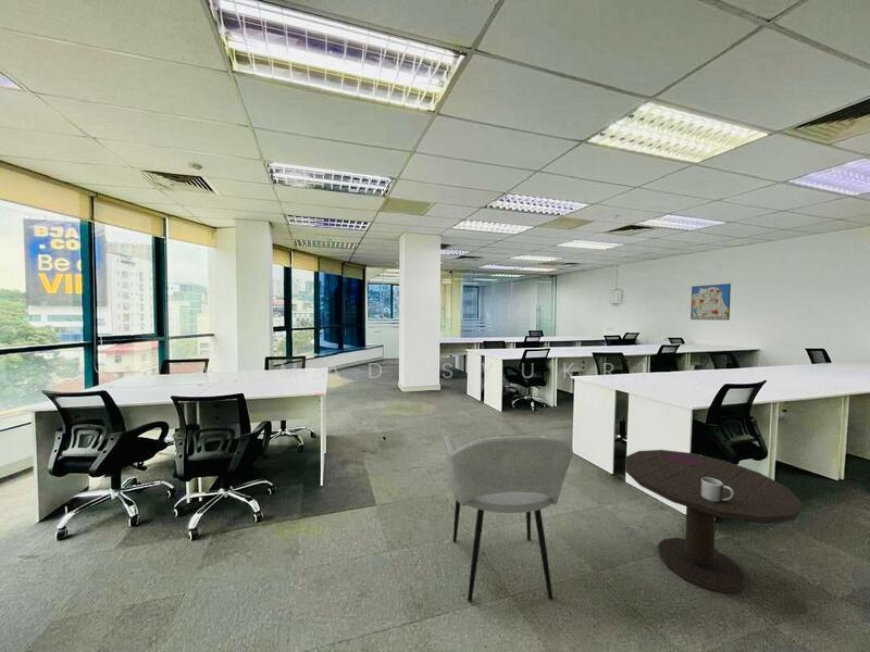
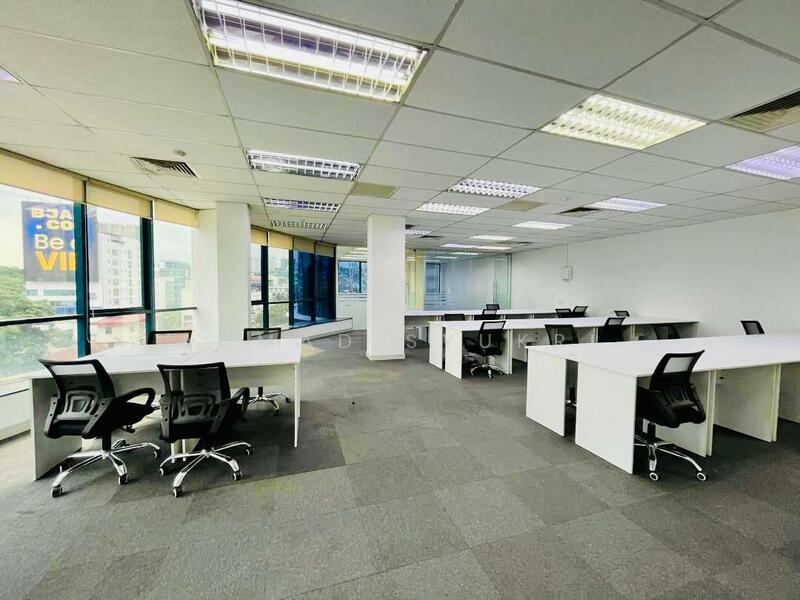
- armchair [443,435,574,603]
- mug [701,477,734,502]
- wall art [689,283,732,321]
- side table [624,449,804,594]
